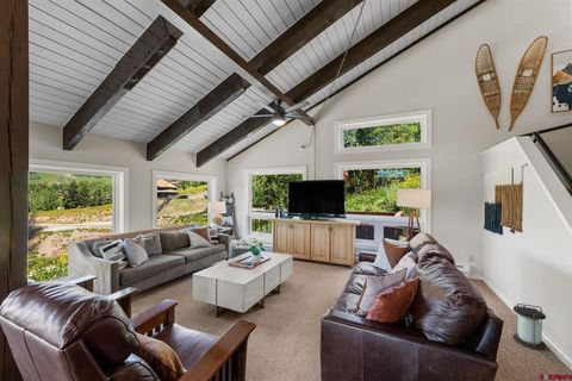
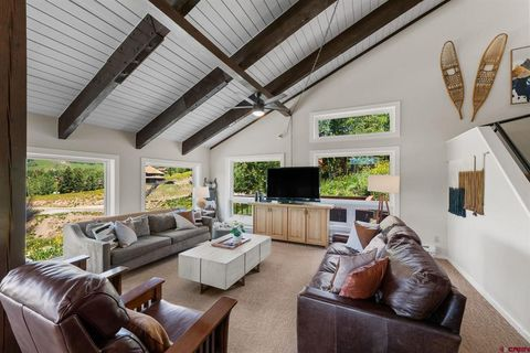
- lantern [512,302,547,350]
